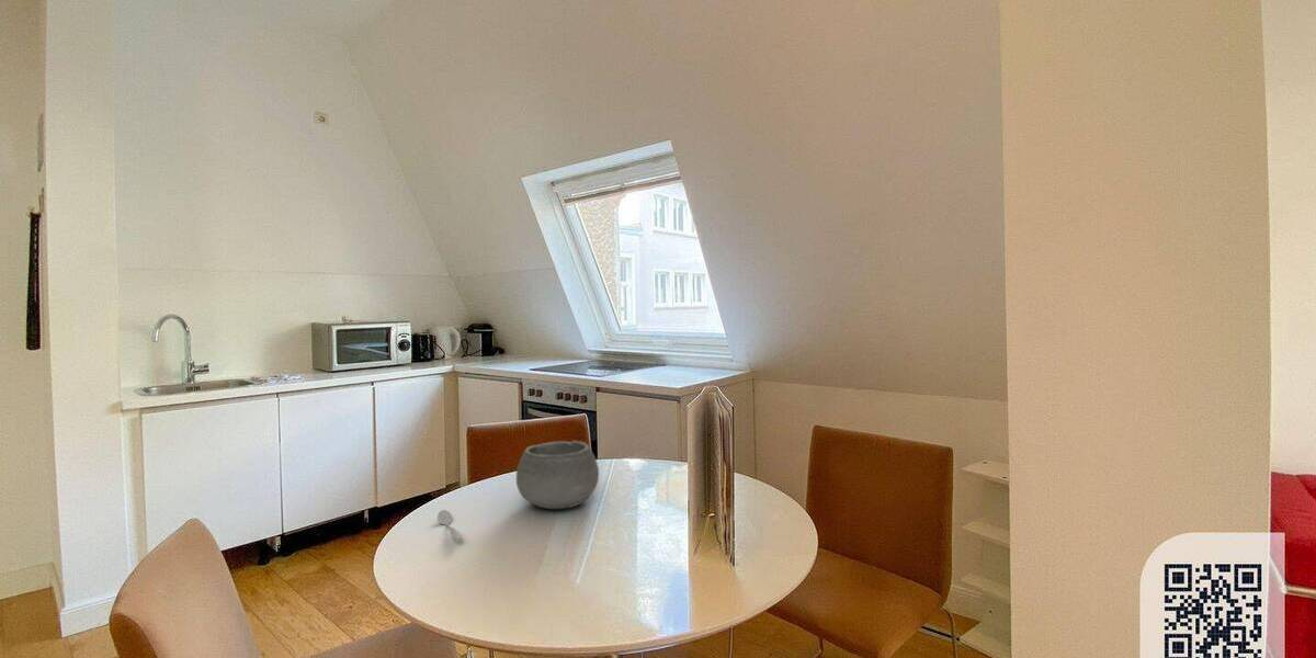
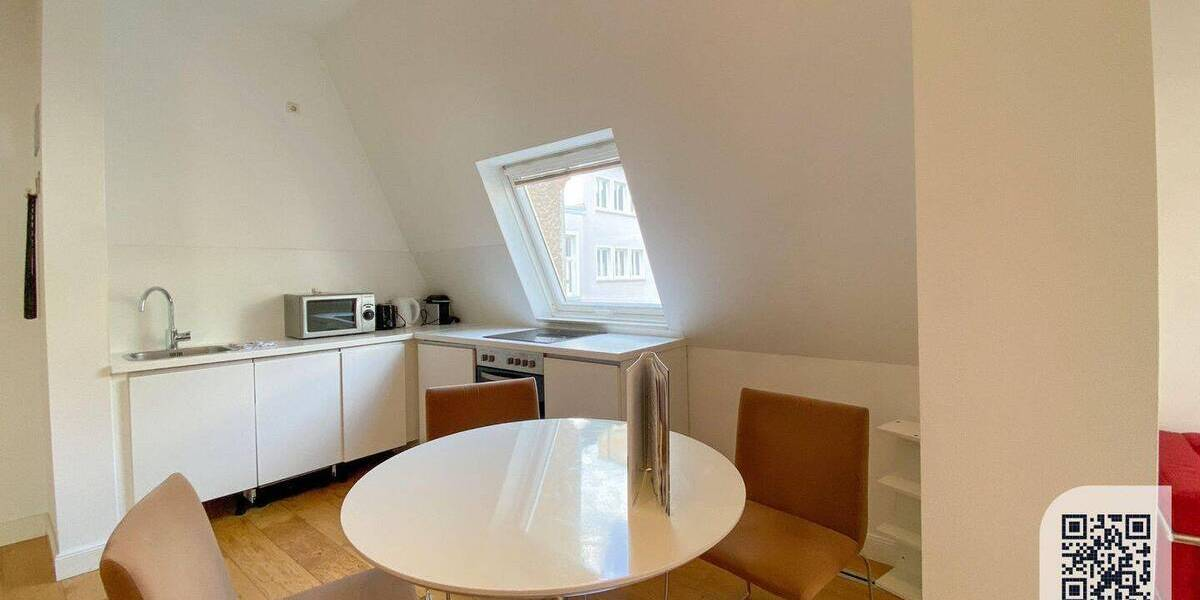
- bowl [515,440,600,510]
- spoon [436,509,464,543]
